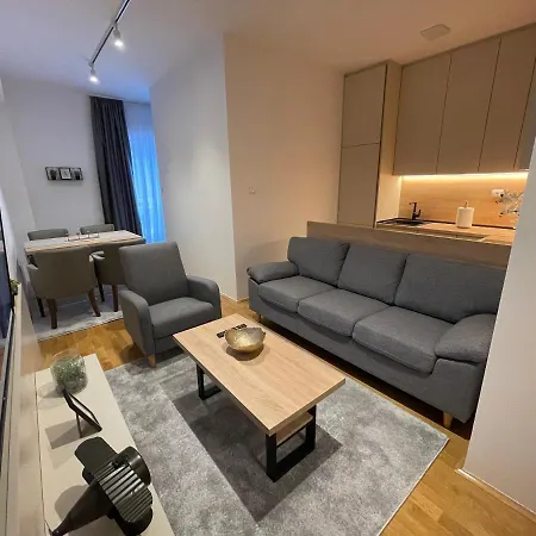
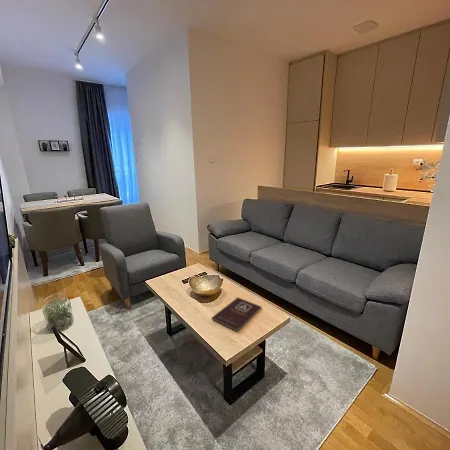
+ book [211,297,262,332]
